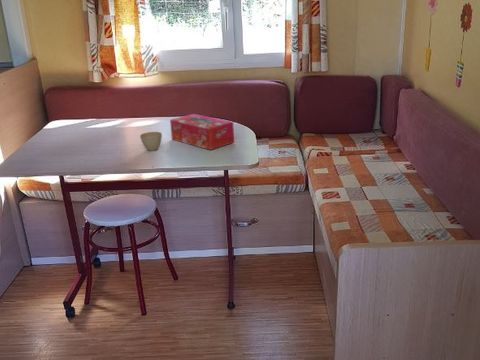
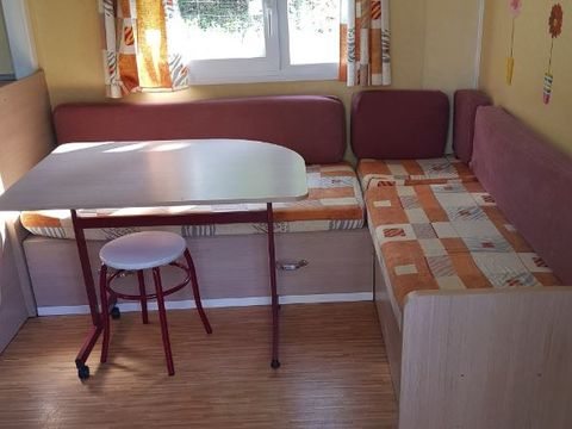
- tissue box [169,113,235,151]
- flower pot [139,131,163,152]
